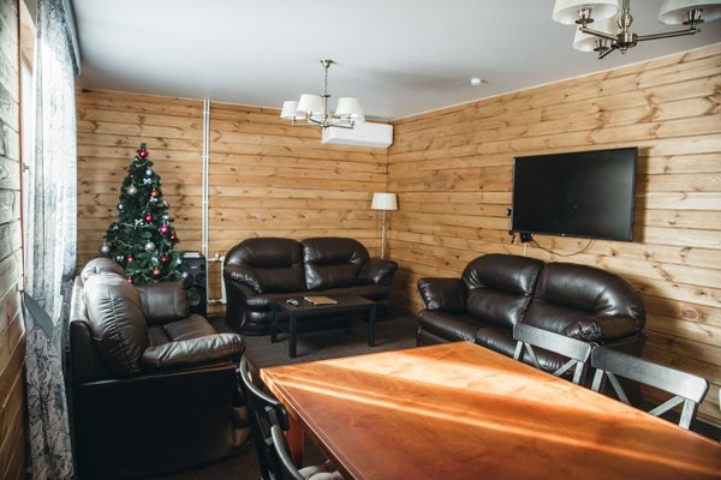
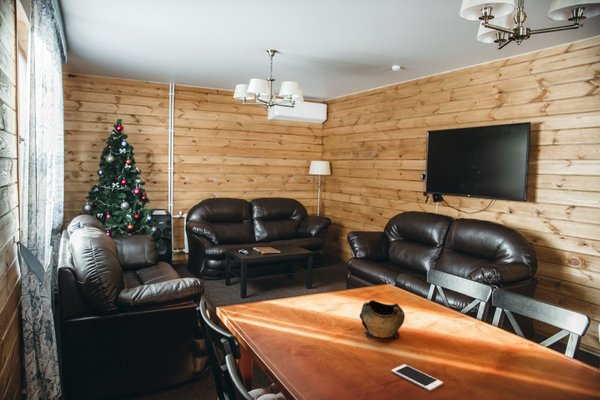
+ decorative bowl [359,299,406,342]
+ cell phone [391,363,444,392]
